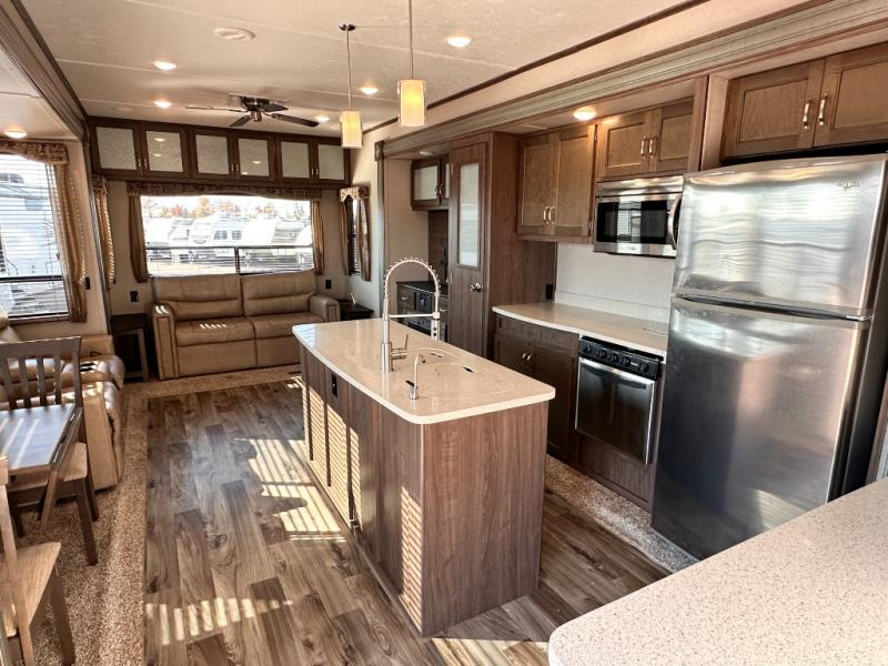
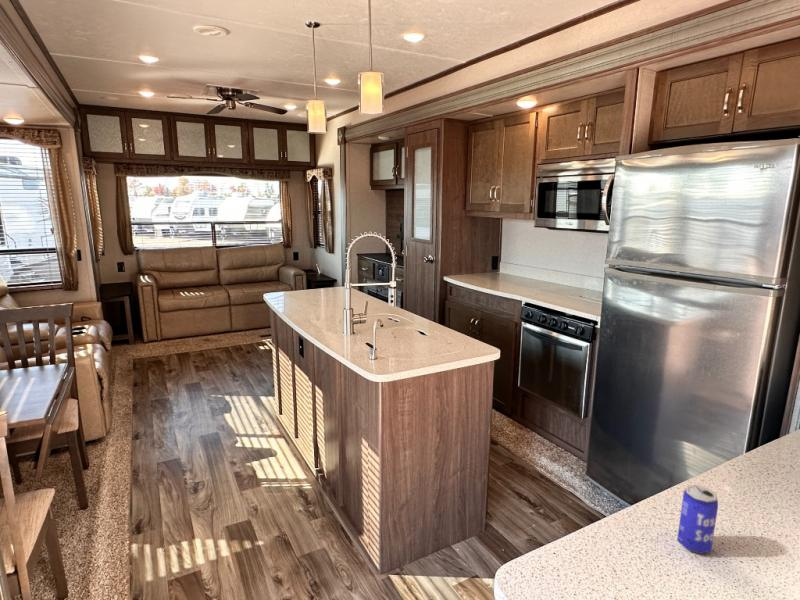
+ beer can [676,483,719,555]
